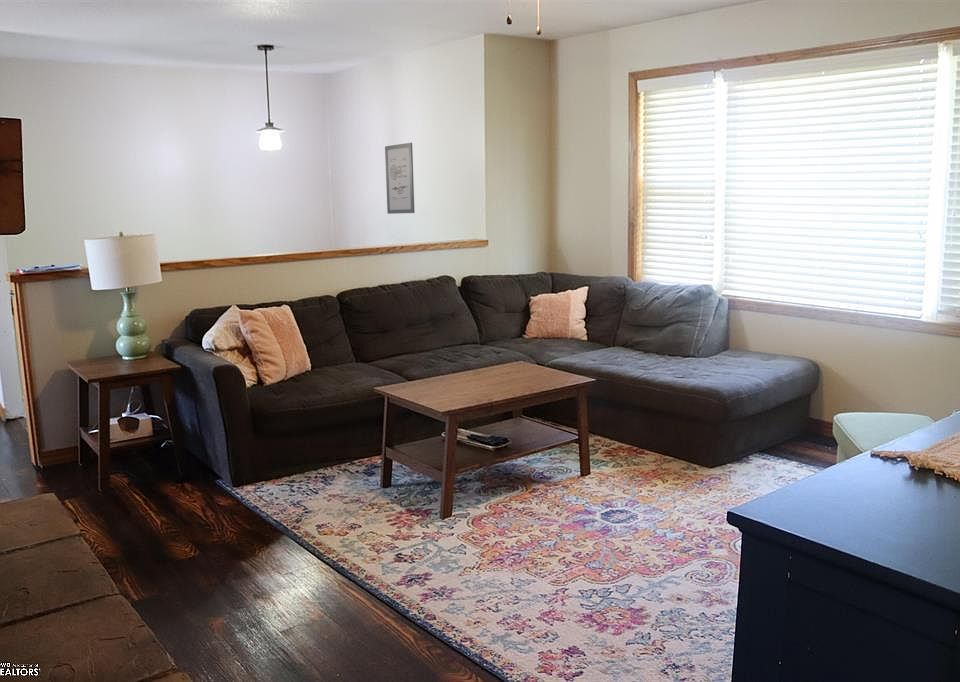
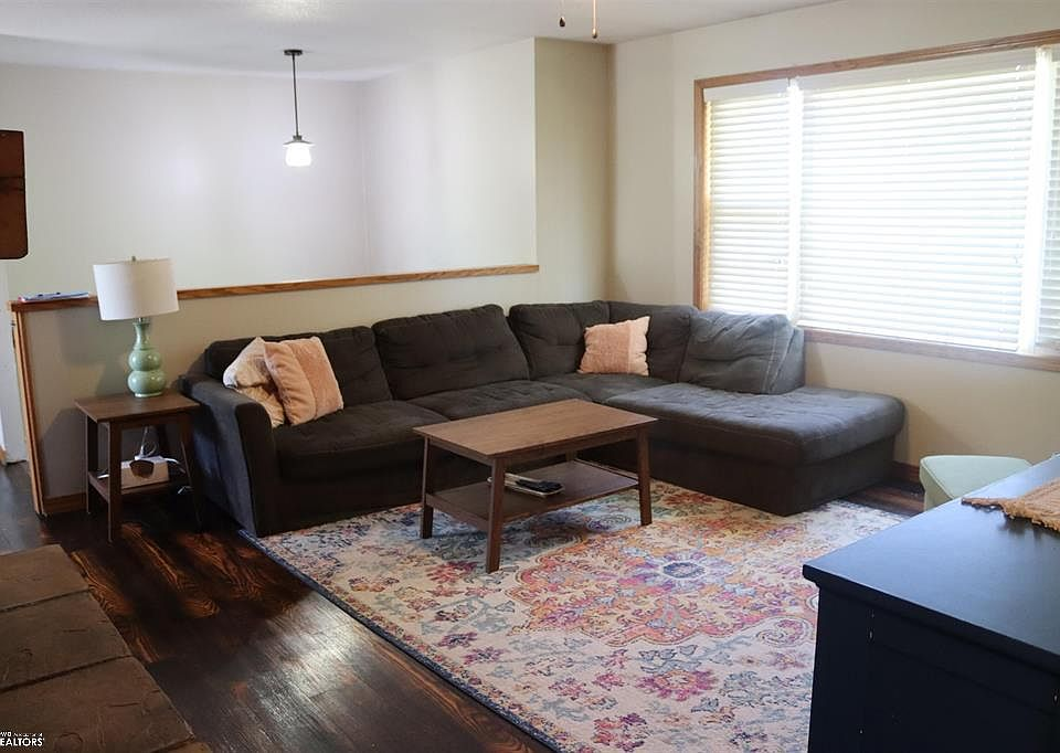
- wall art [384,142,416,215]
